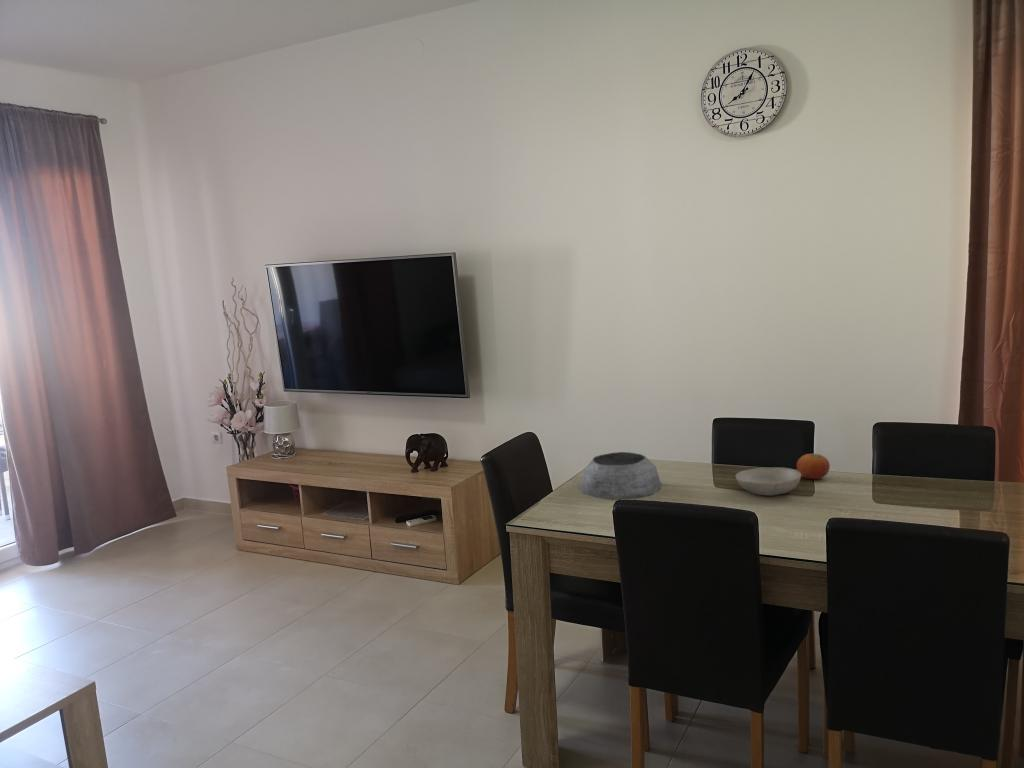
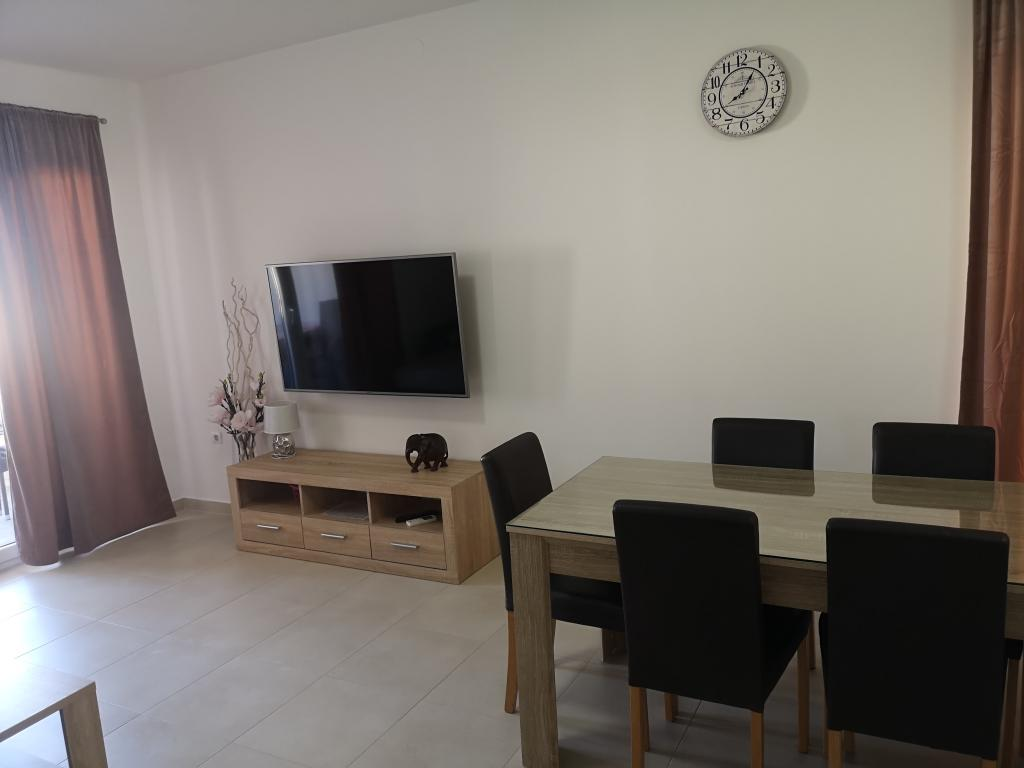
- fruit [796,453,831,480]
- plant pot [579,451,663,500]
- bowl [735,466,802,496]
